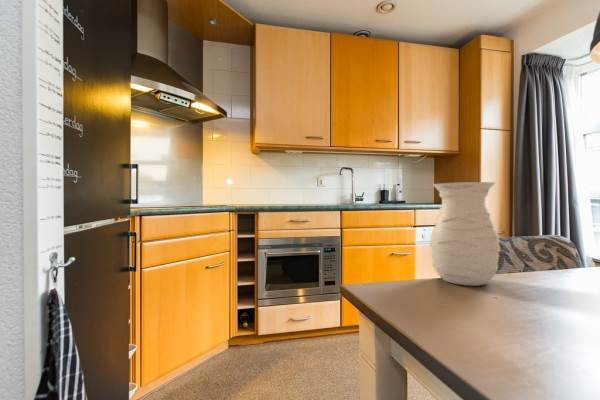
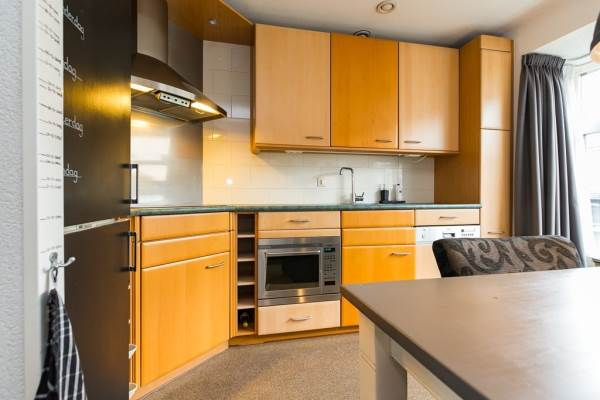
- vase [429,181,501,286]
